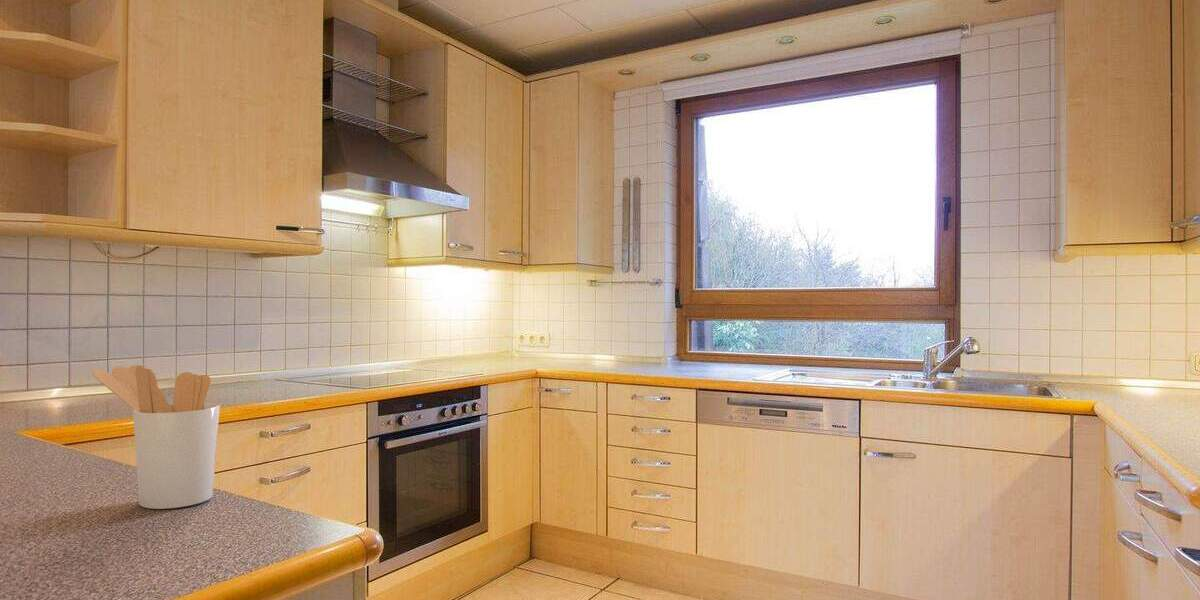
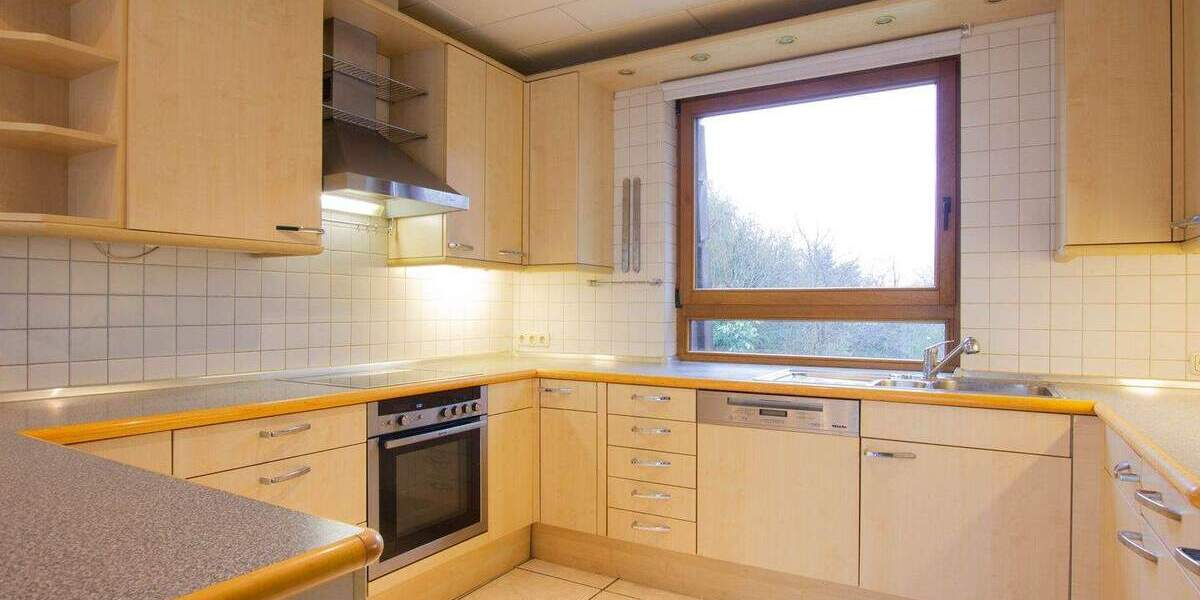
- utensil holder [92,364,221,510]
